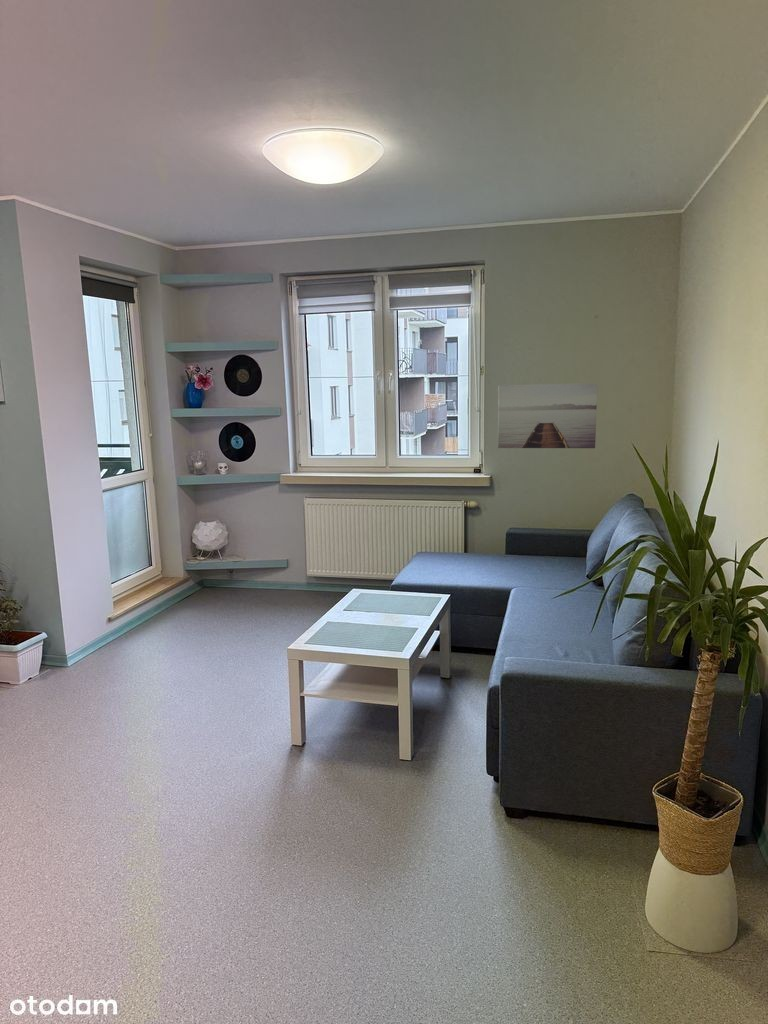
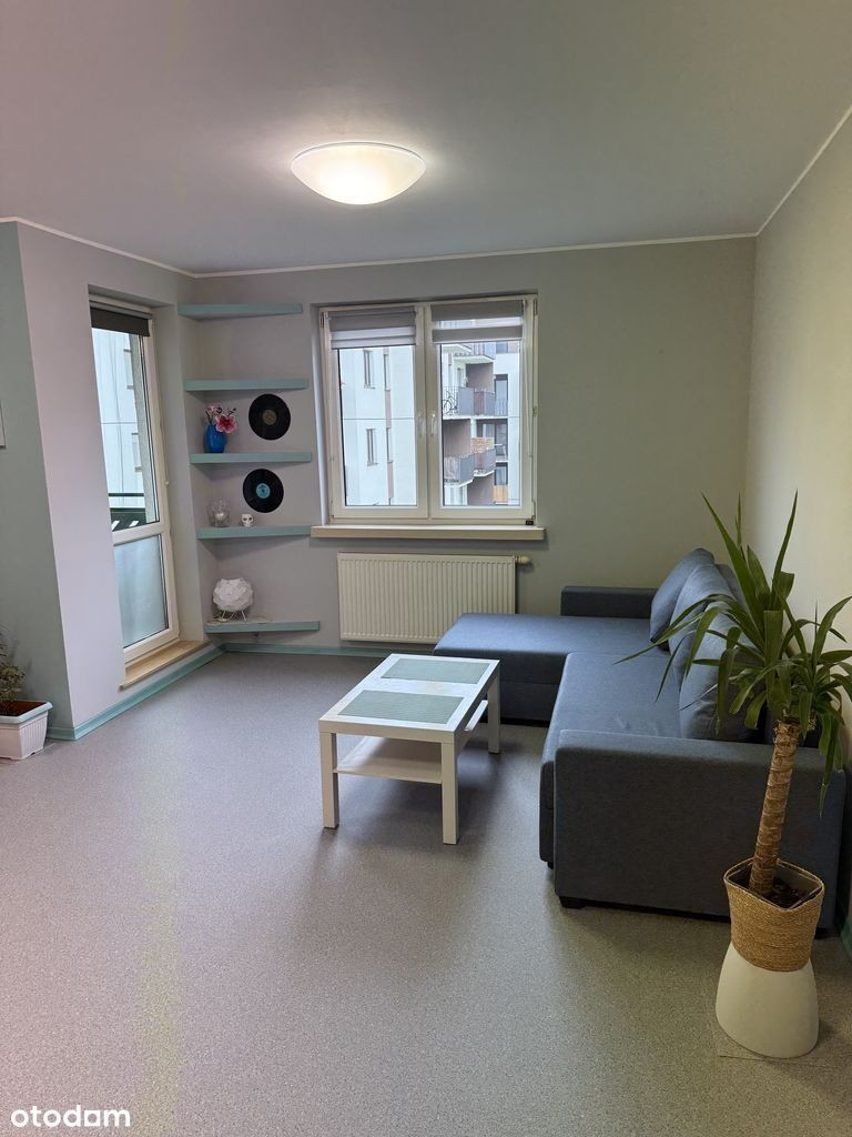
- wall art [497,382,598,449]
